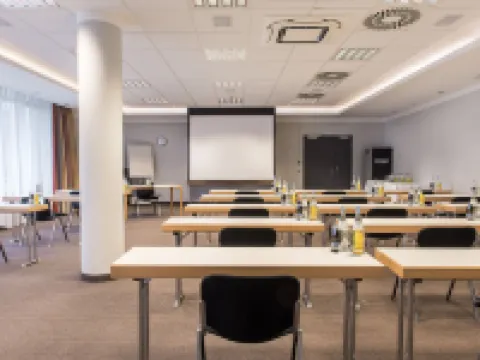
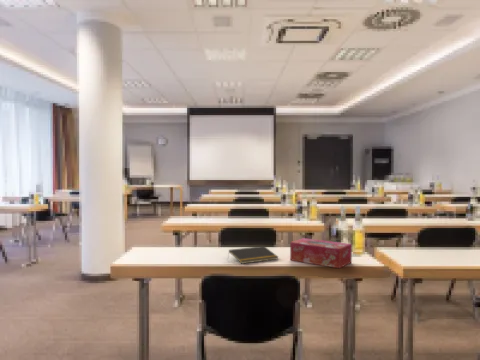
+ tissue box [289,237,353,269]
+ notepad [227,245,279,265]
